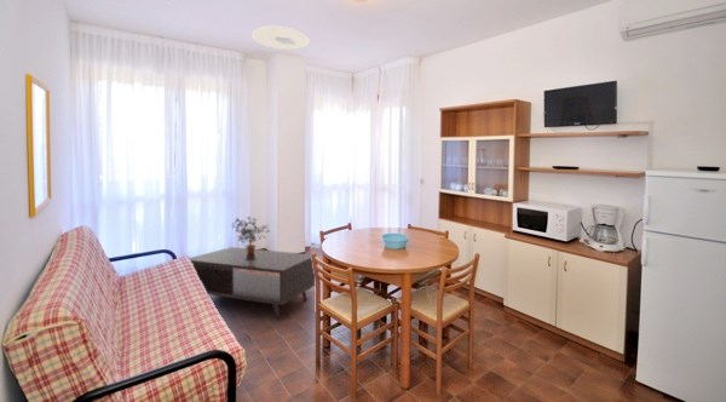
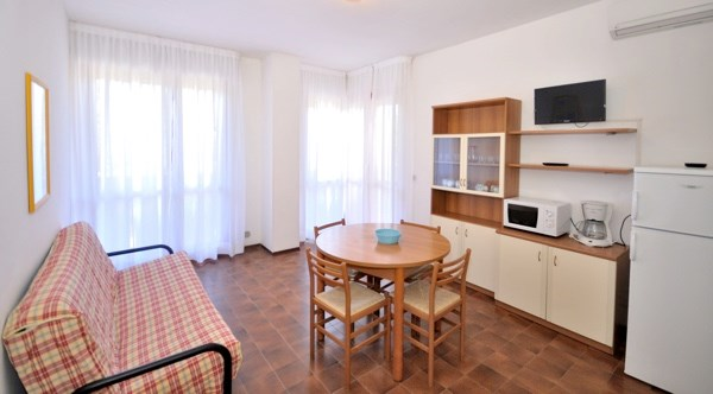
- ceiling light [250,25,311,51]
- coffee table [189,246,316,320]
- potted plant [230,216,271,253]
